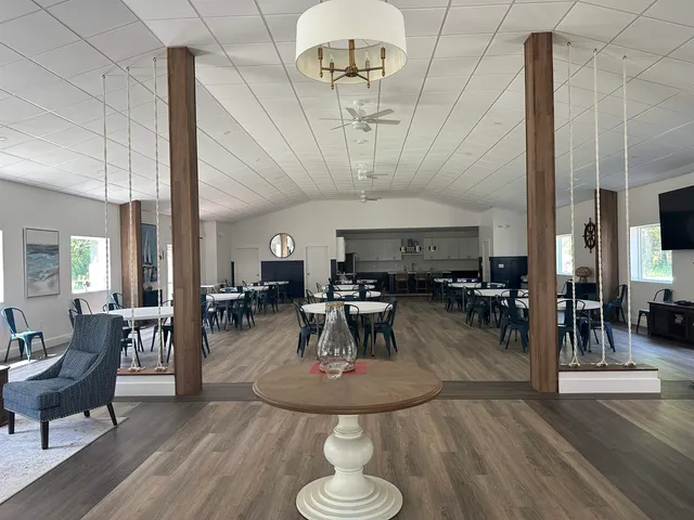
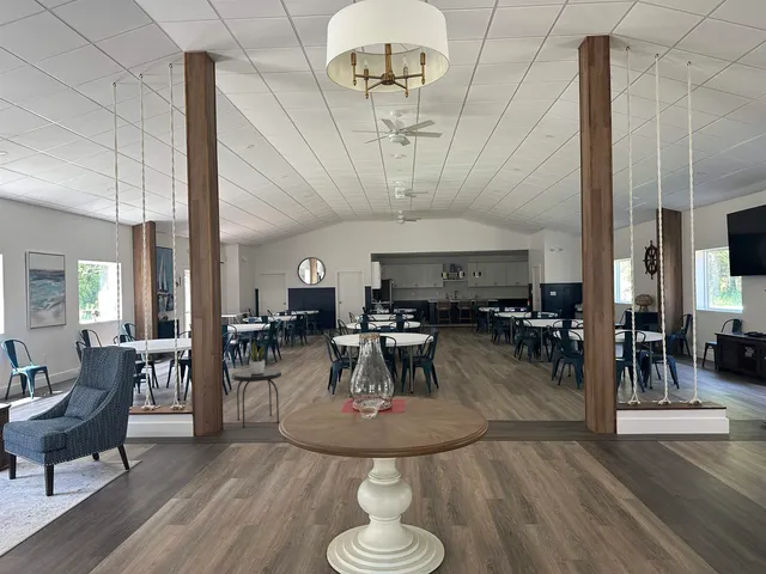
+ potted plant [244,341,266,374]
+ side table [231,368,282,429]
